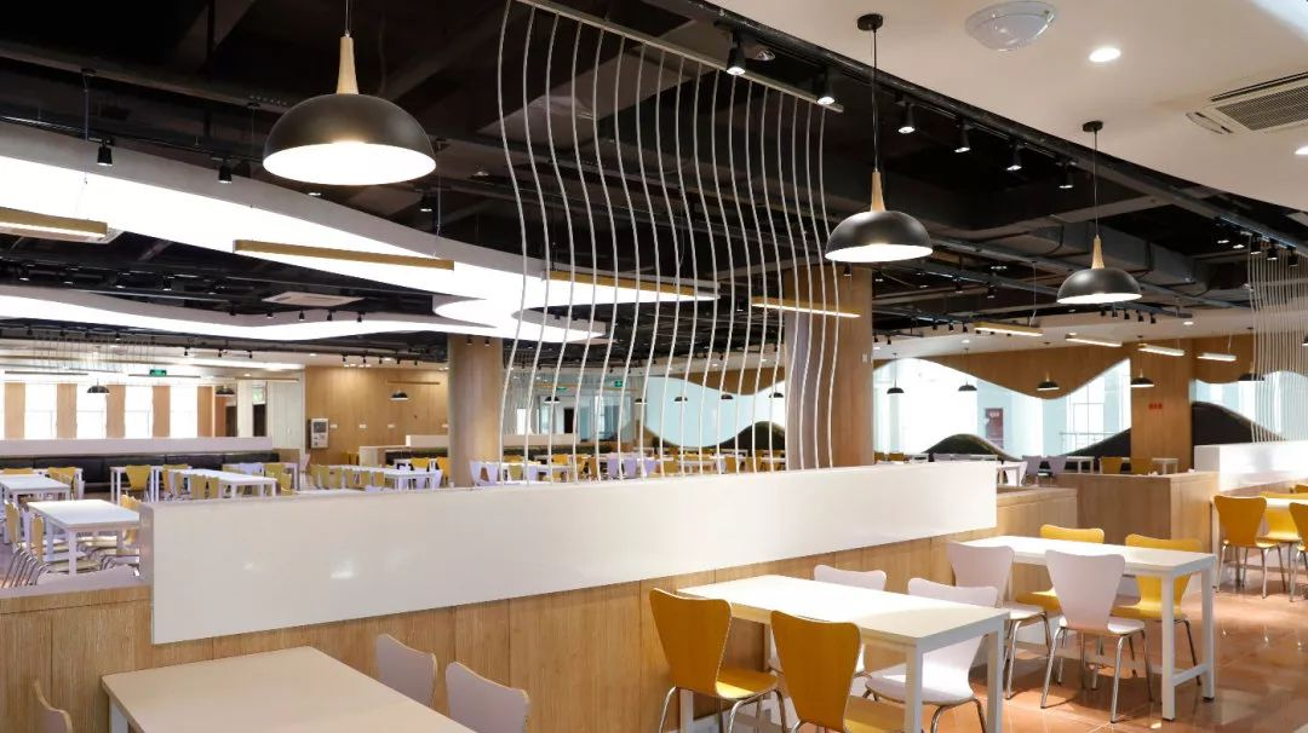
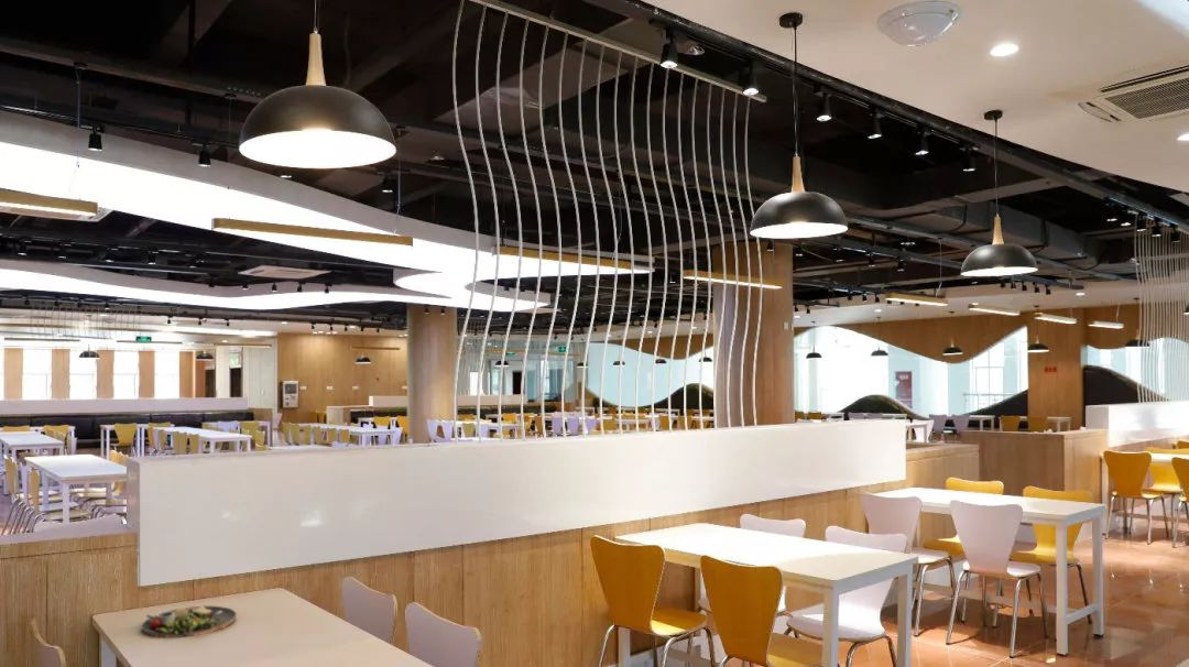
+ dinner plate [141,605,238,638]
